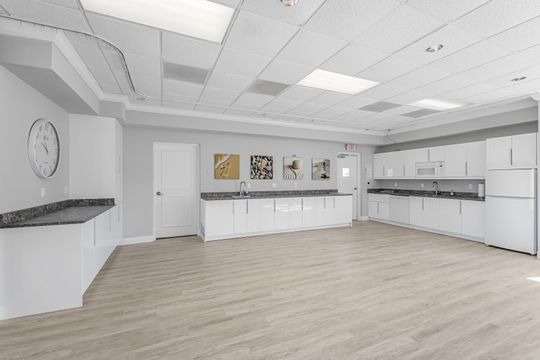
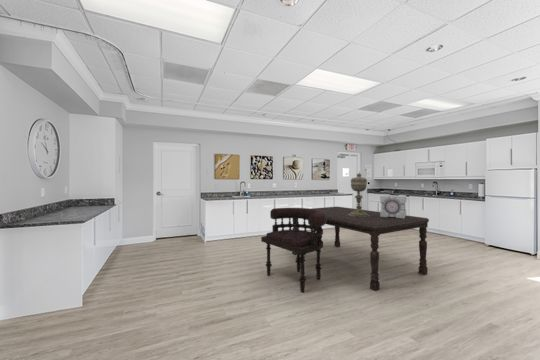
+ dining table [291,206,430,292]
+ decorative cube [379,194,407,219]
+ decorative urn [348,170,369,217]
+ chair [260,207,327,294]
